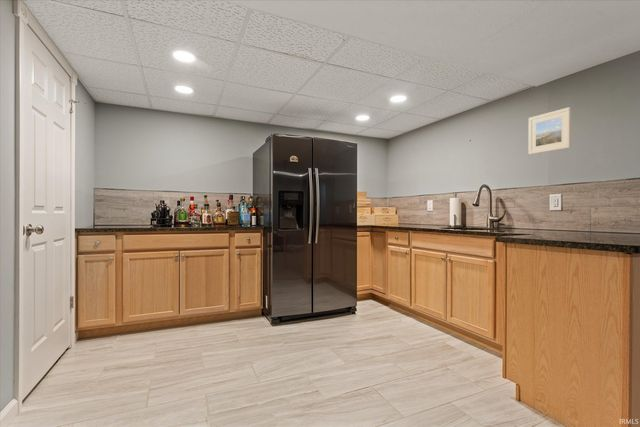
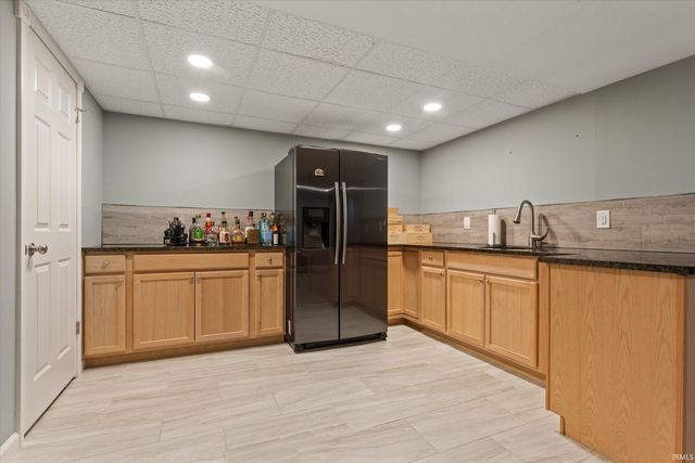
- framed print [528,106,572,155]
